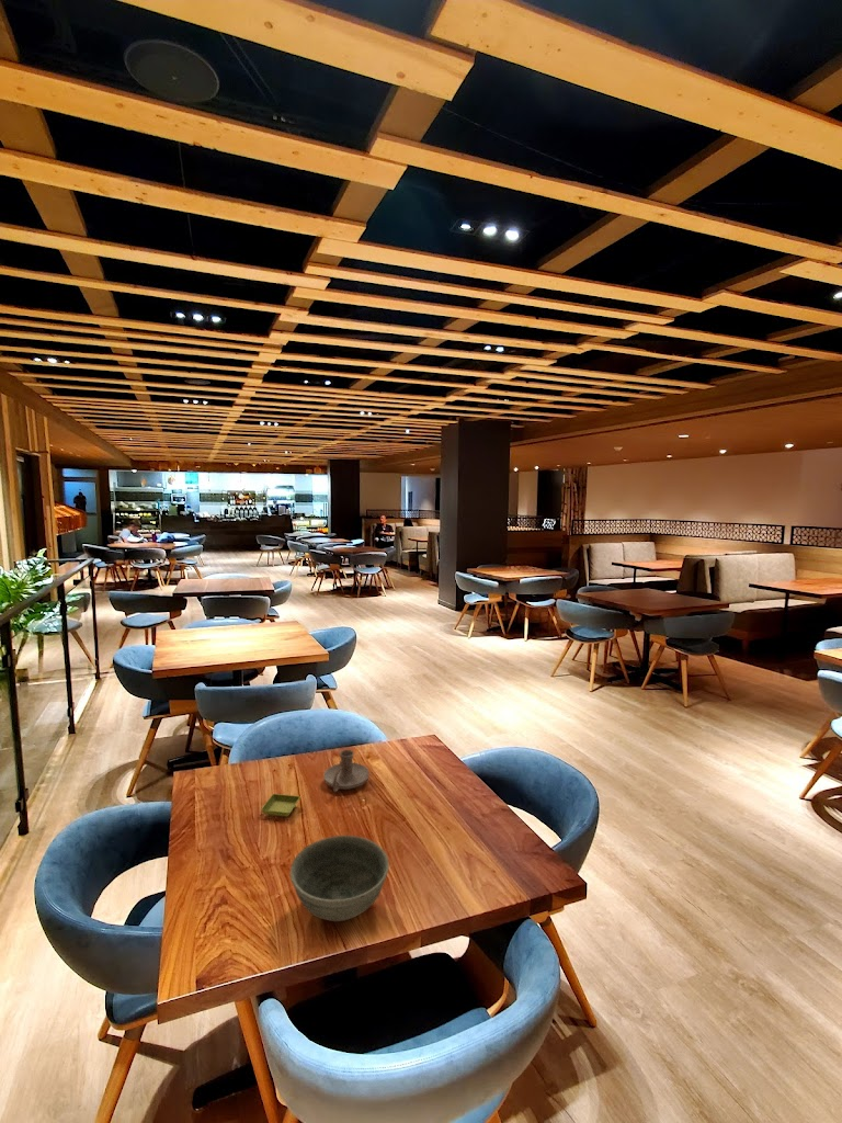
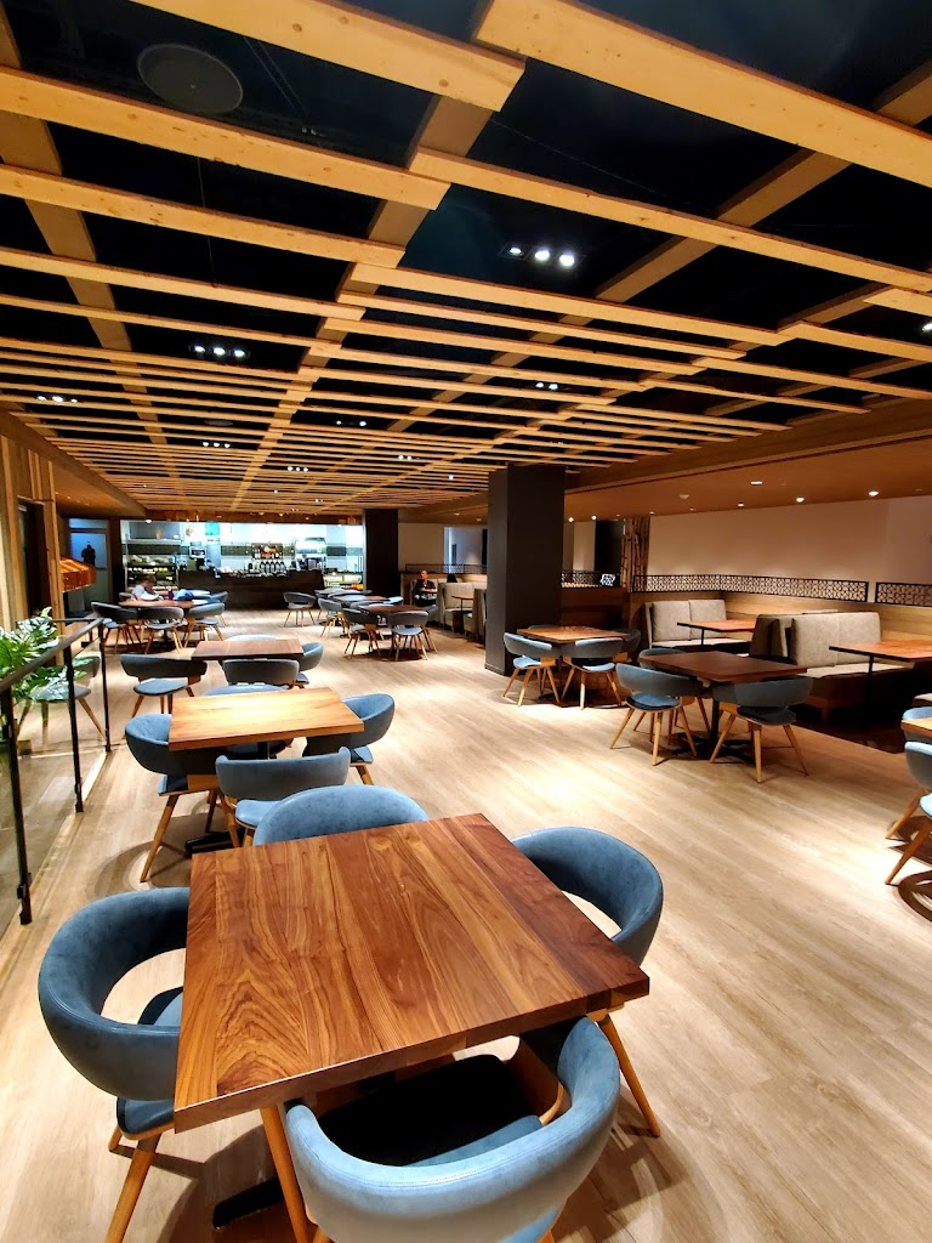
- candle holder [322,749,371,793]
- bowl [289,835,390,922]
- saucer [260,793,301,817]
